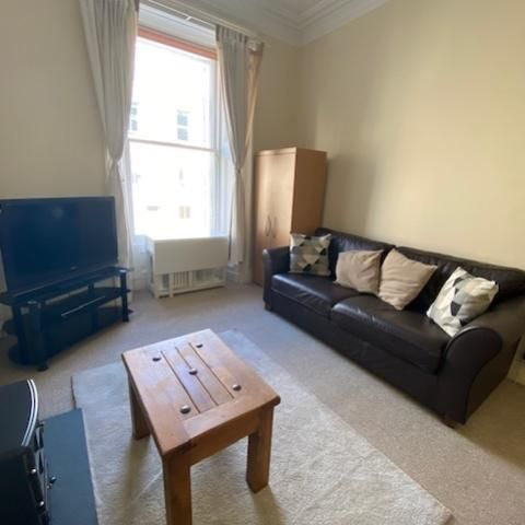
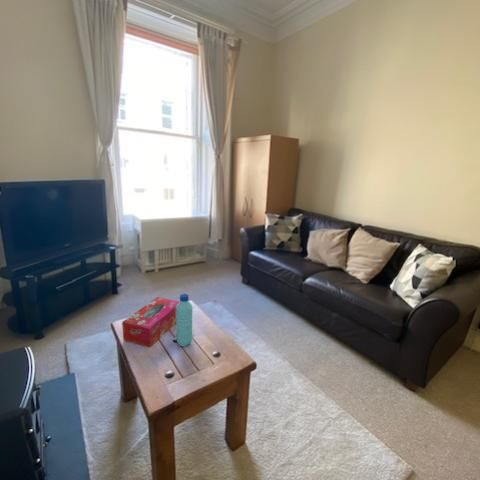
+ water bottle [175,293,193,347]
+ tissue box [121,296,180,348]
